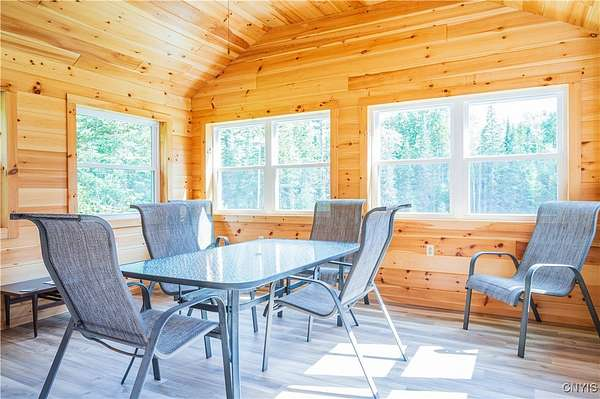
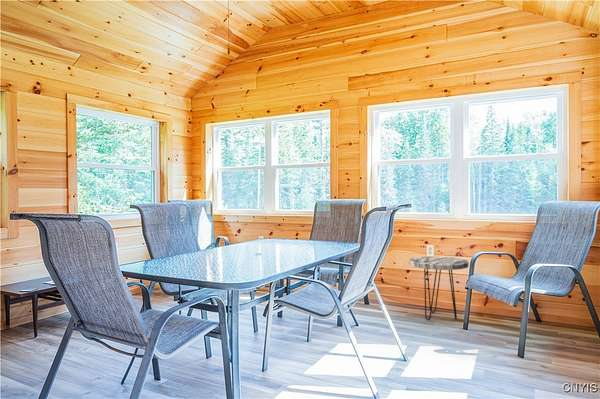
+ side table [408,255,470,321]
